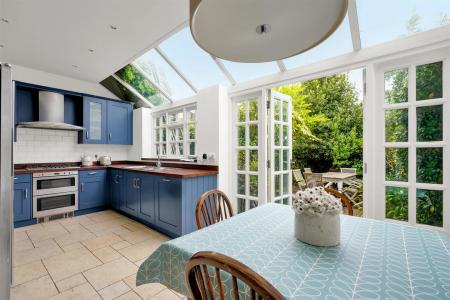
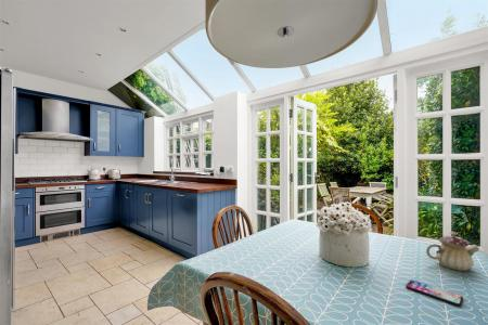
+ smartphone [406,278,464,307]
+ teapot [425,231,480,272]
